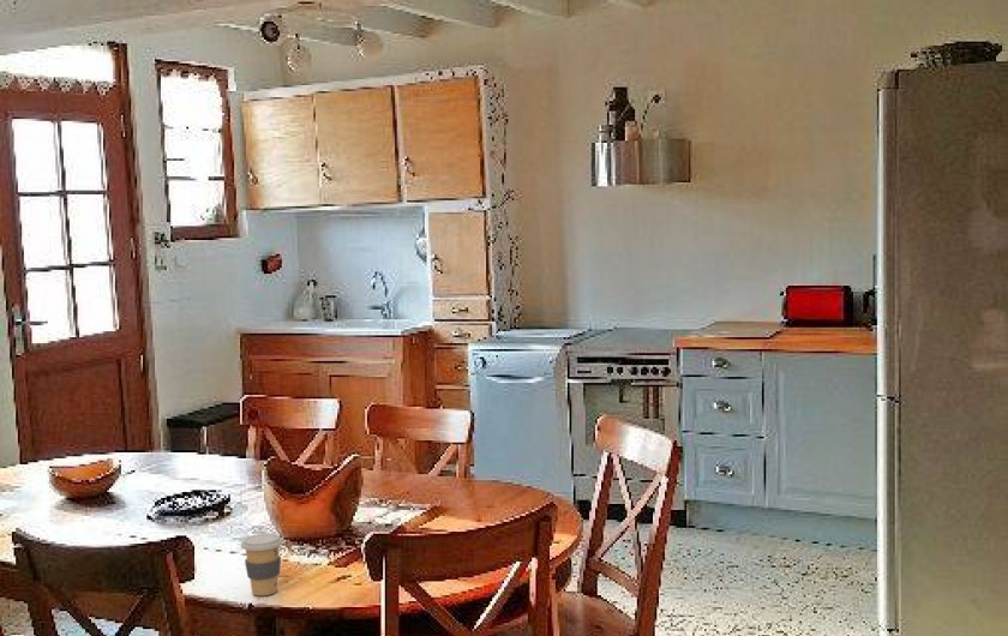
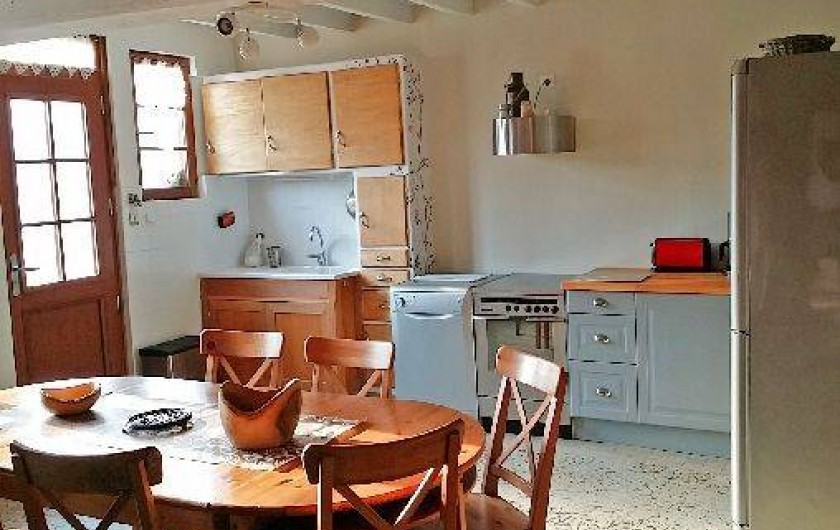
- coffee cup [240,533,283,596]
